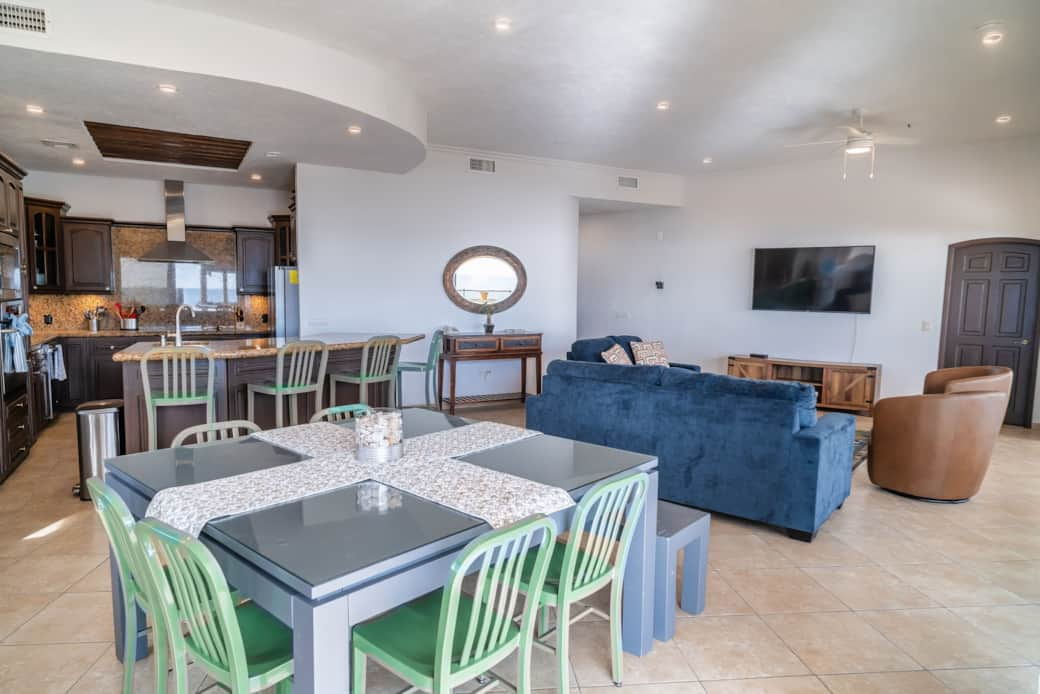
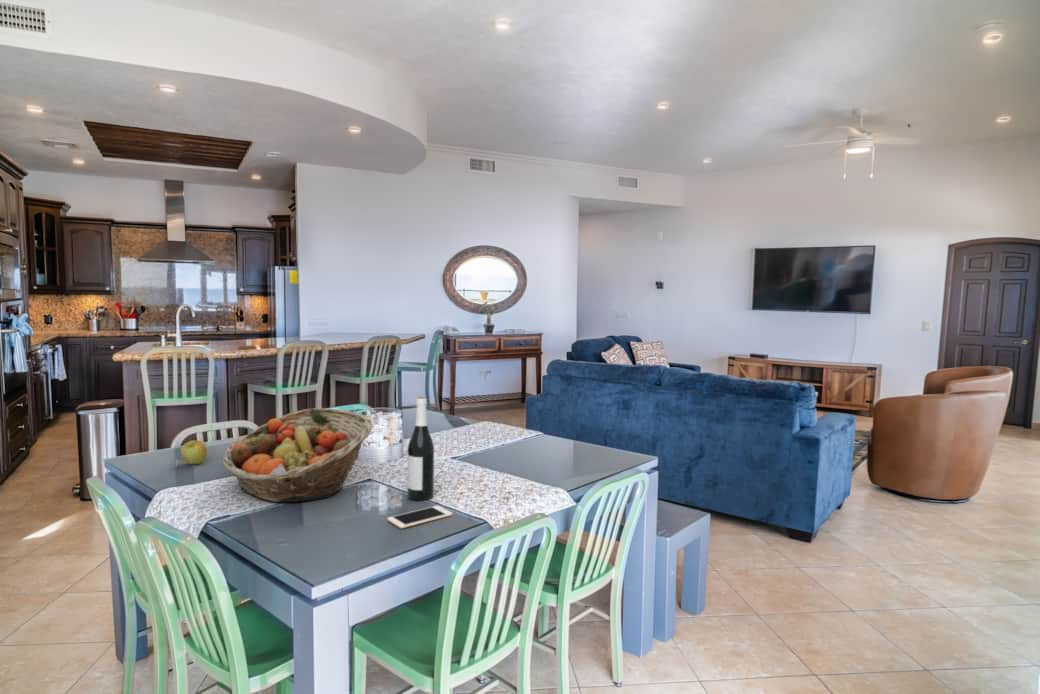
+ cell phone [387,505,454,529]
+ apple [180,439,208,465]
+ wine bottle [406,395,435,501]
+ fruit basket [221,407,373,503]
